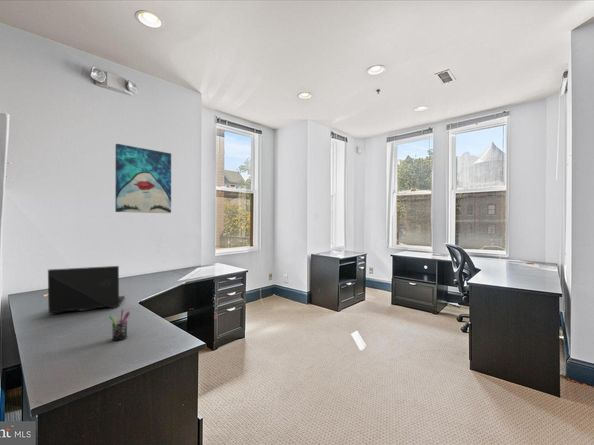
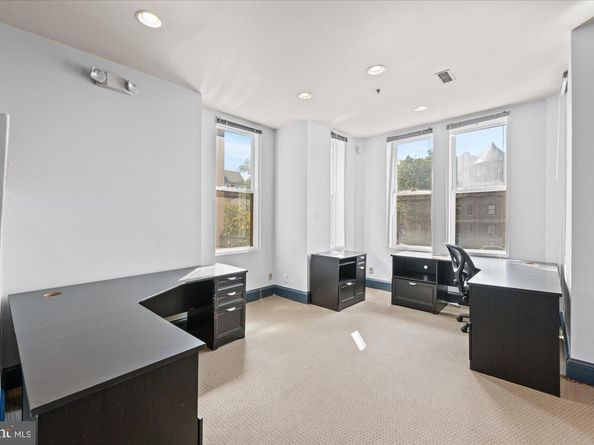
- laptop [47,265,126,315]
- pen holder [108,308,131,342]
- wall art [114,143,172,214]
